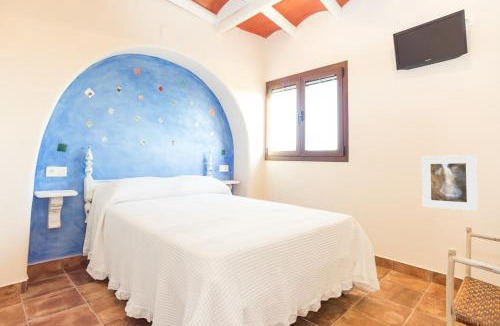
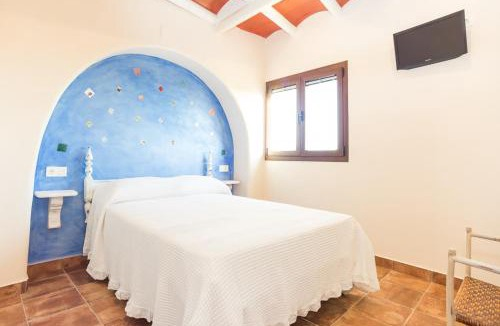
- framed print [421,154,479,212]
